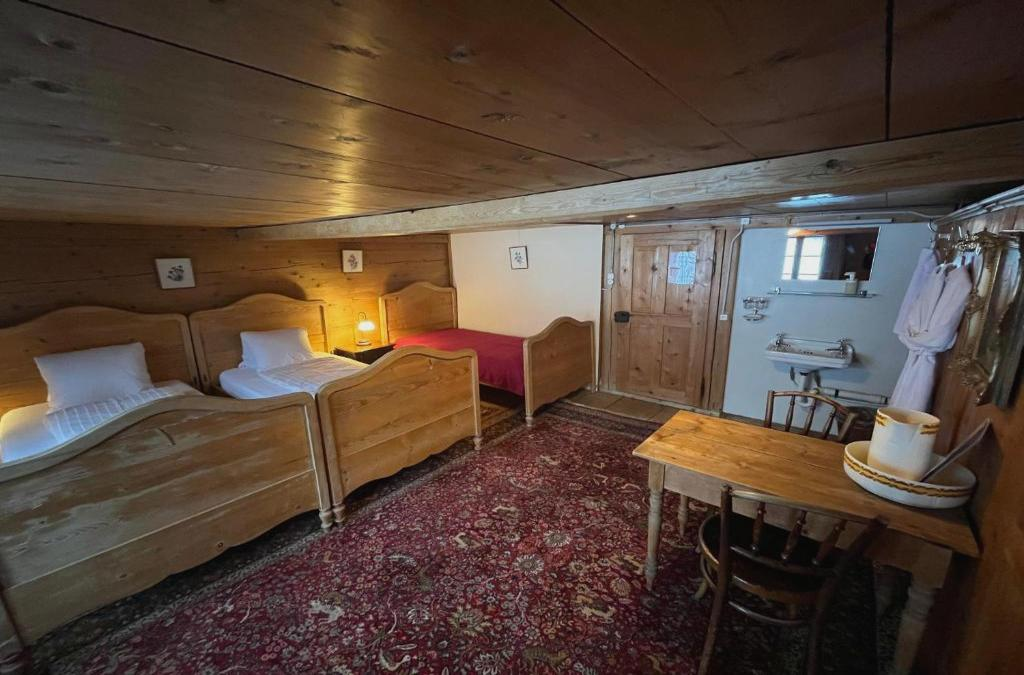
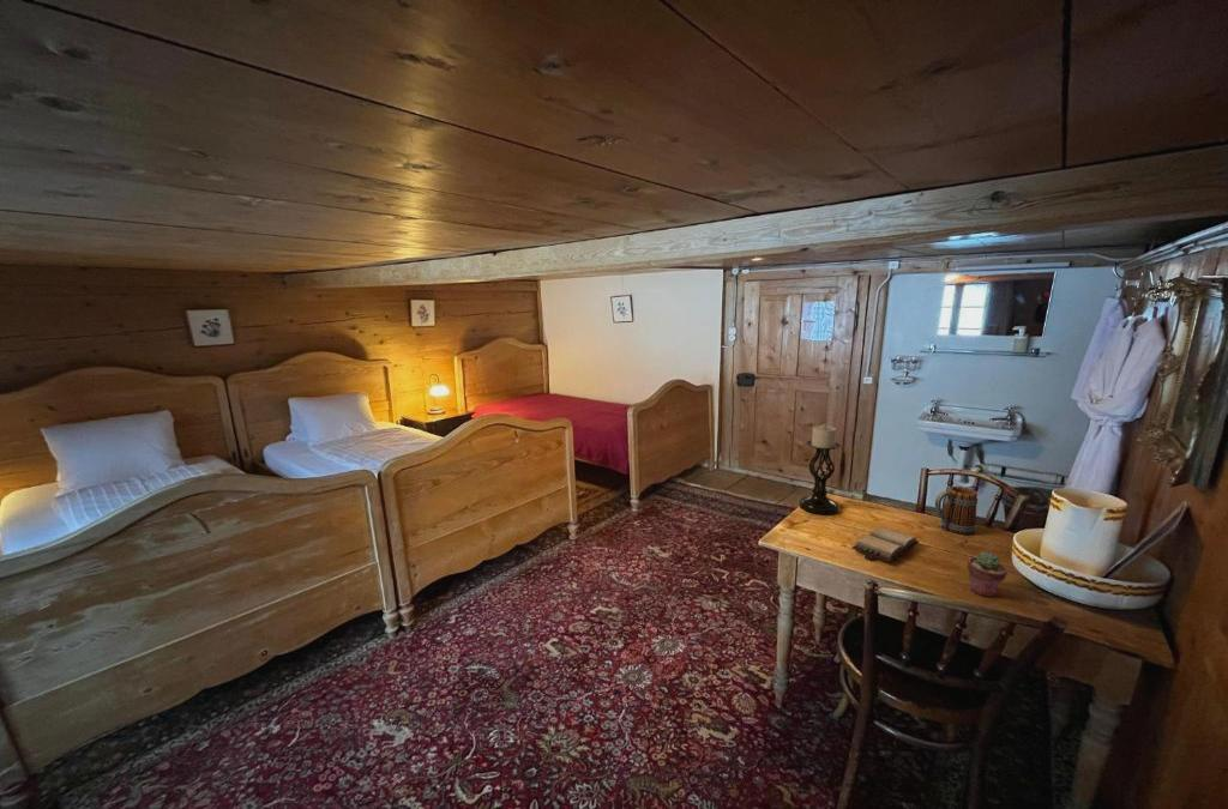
+ hardback book [851,526,920,563]
+ mug [934,485,979,536]
+ potted succulent [967,551,1009,598]
+ candle holder [797,423,842,517]
